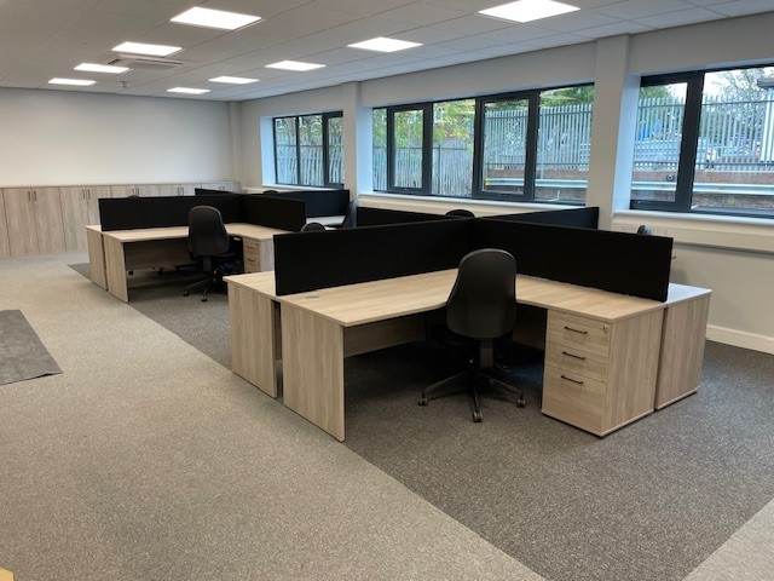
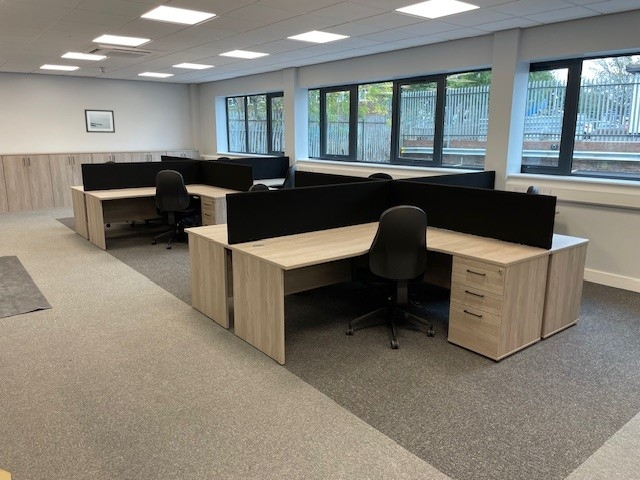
+ wall art [83,108,116,134]
